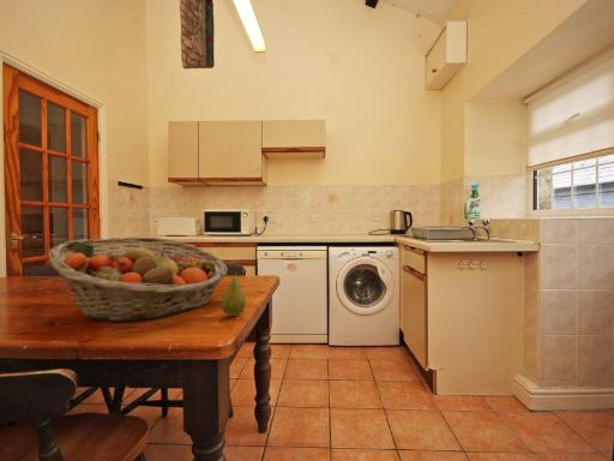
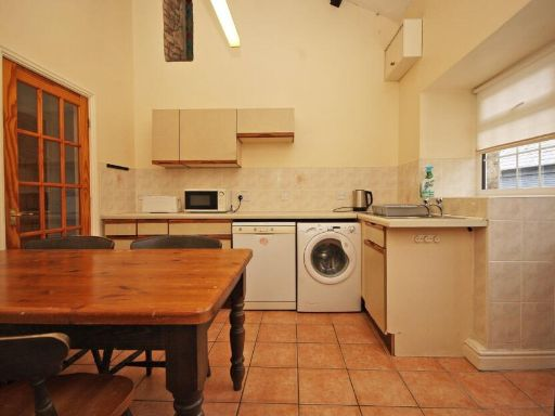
- fruit basket [47,235,229,323]
- fruit [219,269,247,317]
